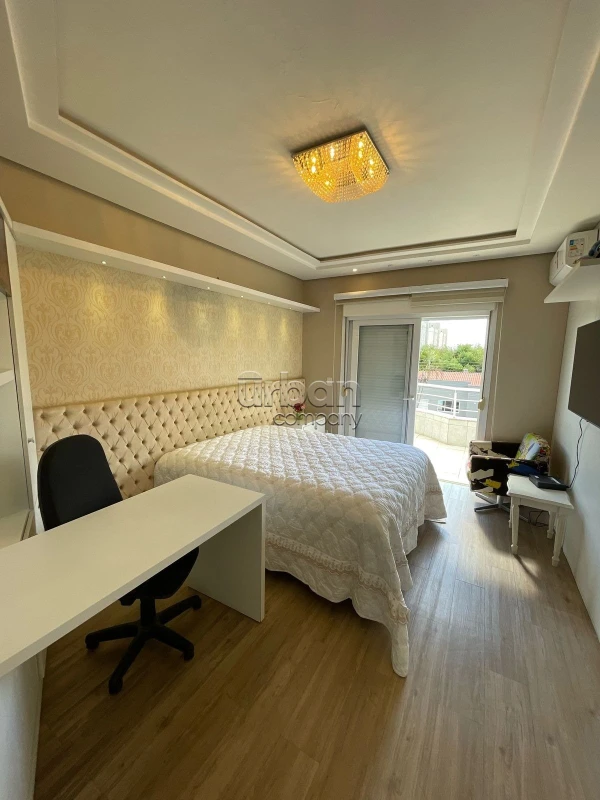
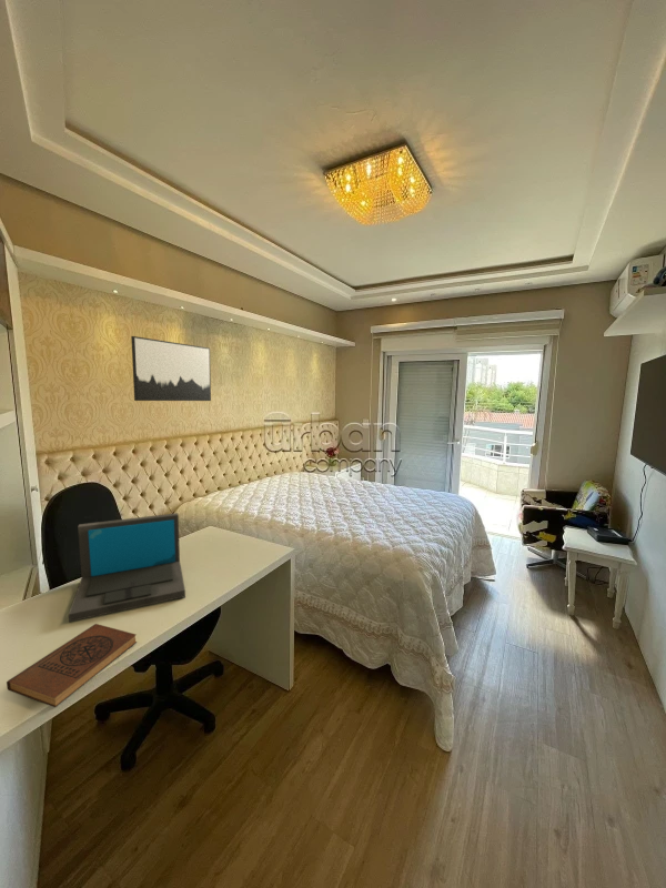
+ book [6,623,138,708]
+ laptop [68,512,186,623]
+ wall art [130,335,212,402]
